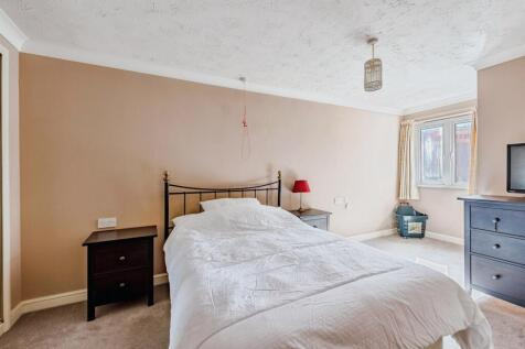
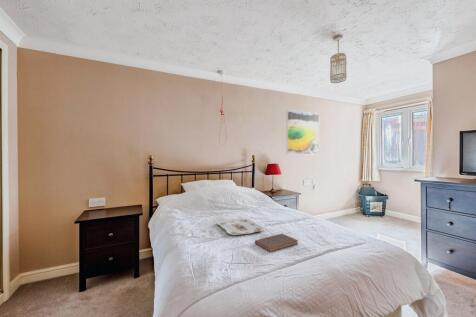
+ serving tray [216,218,265,236]
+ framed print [285,109,320,155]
+ book [254,233,299,253]
